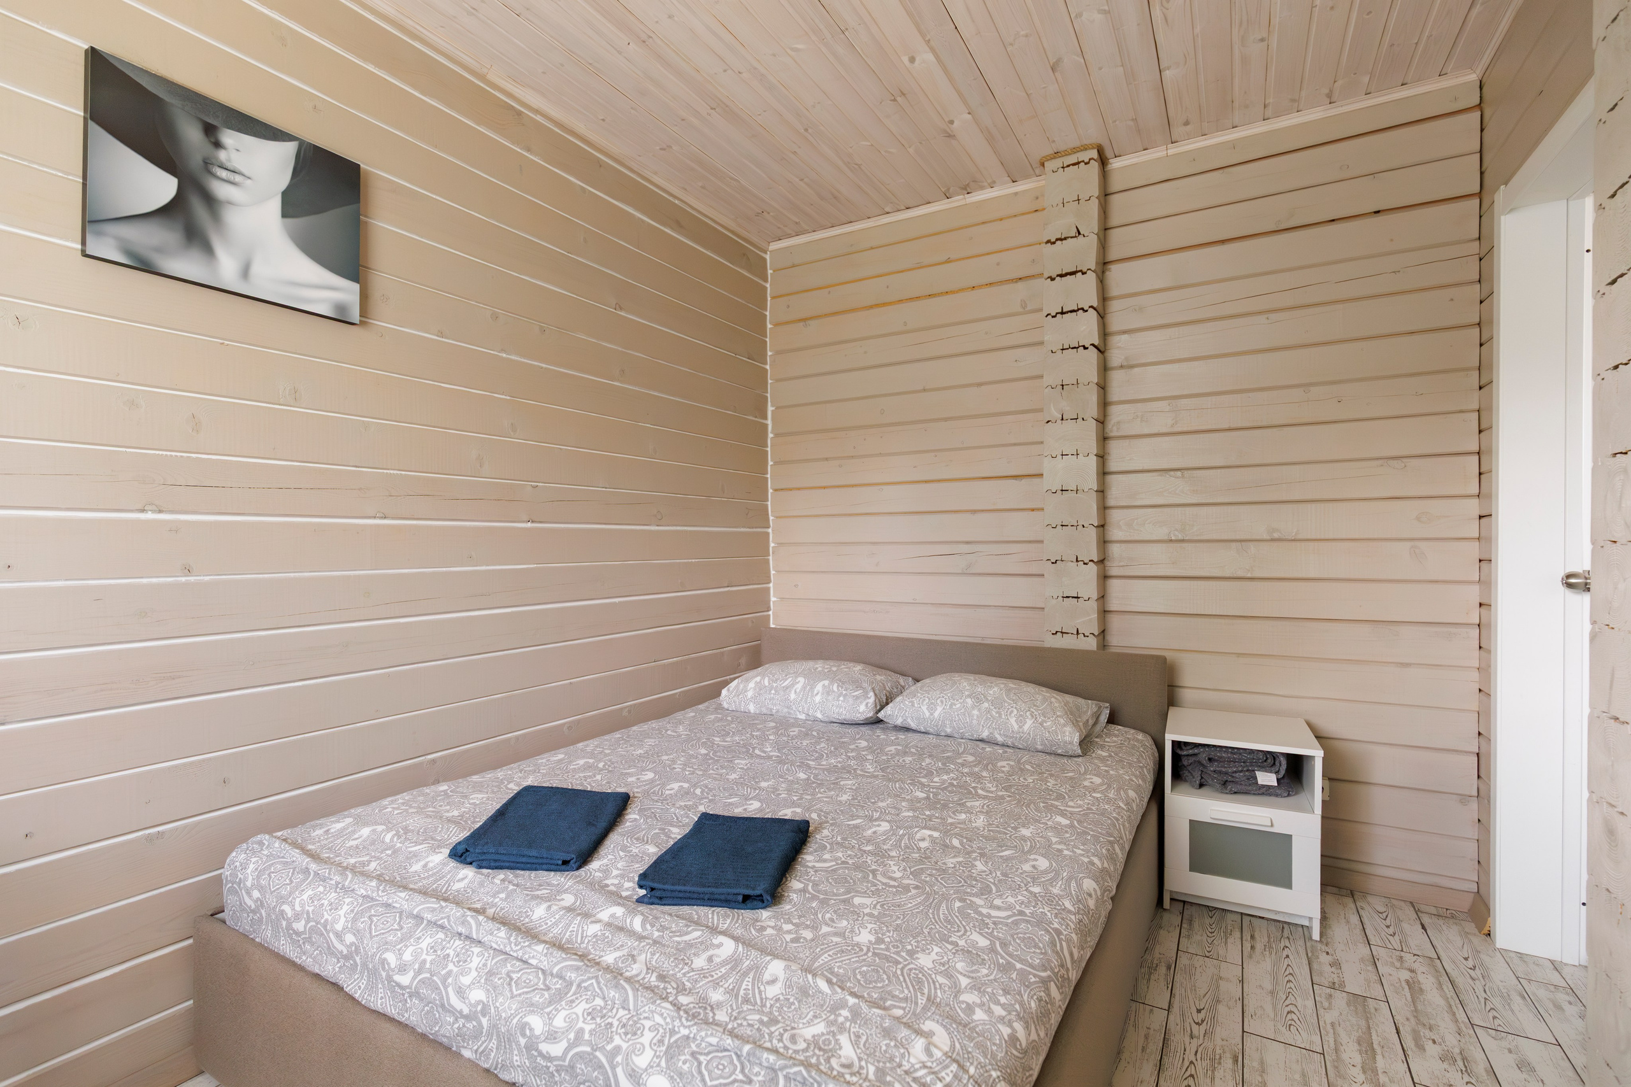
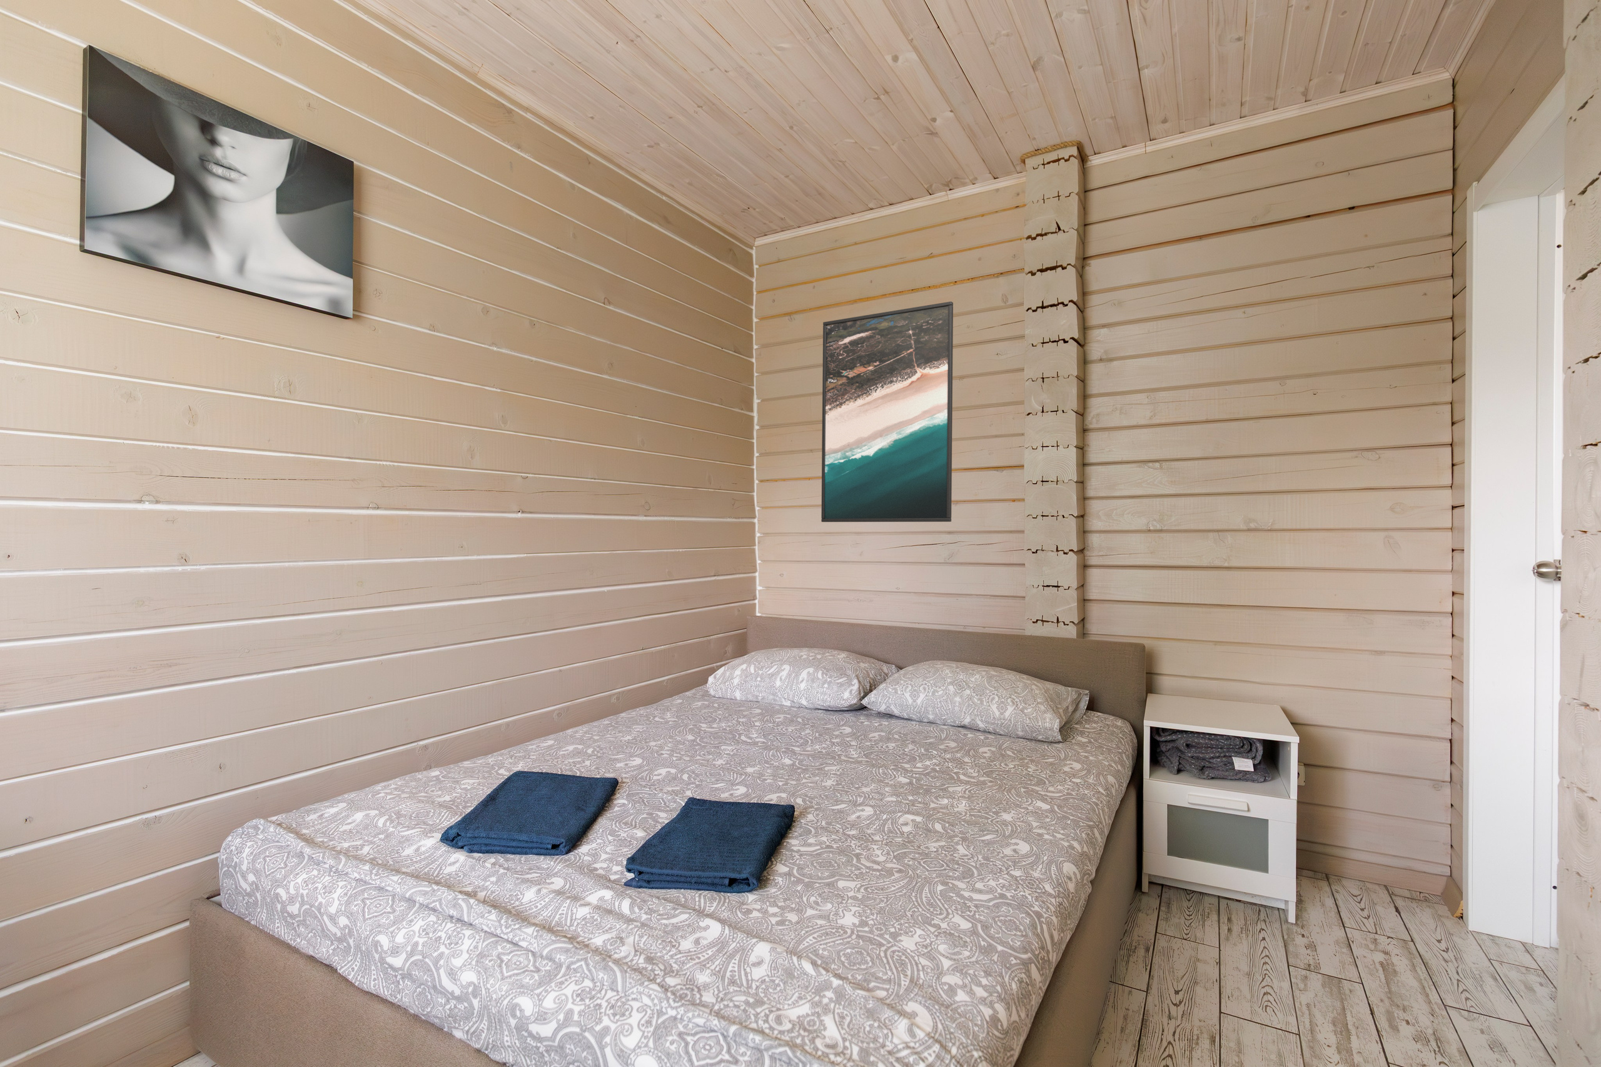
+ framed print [821,300,954,523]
